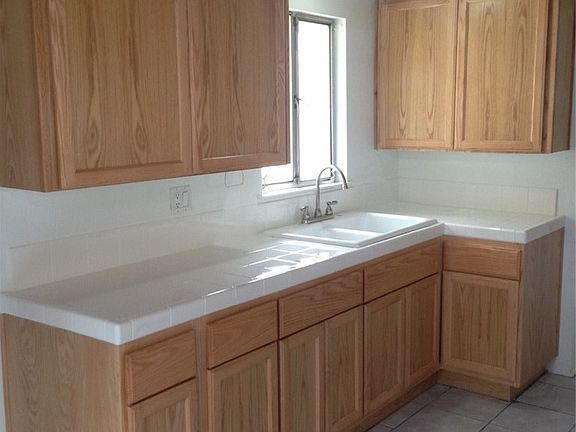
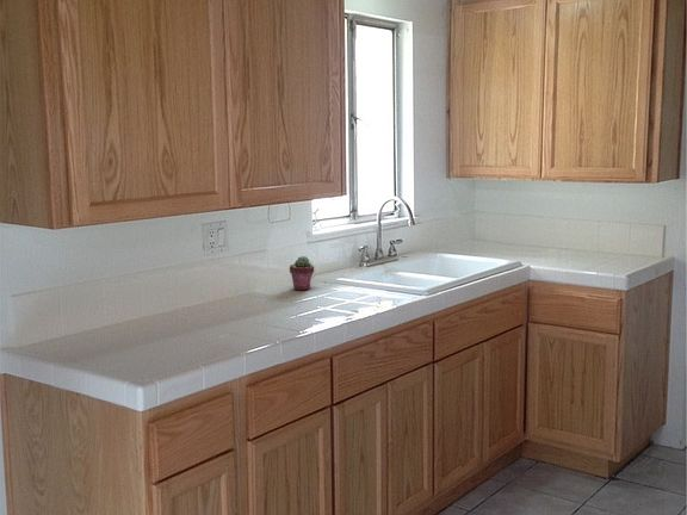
+ potted succulent [289,255,315,291]
